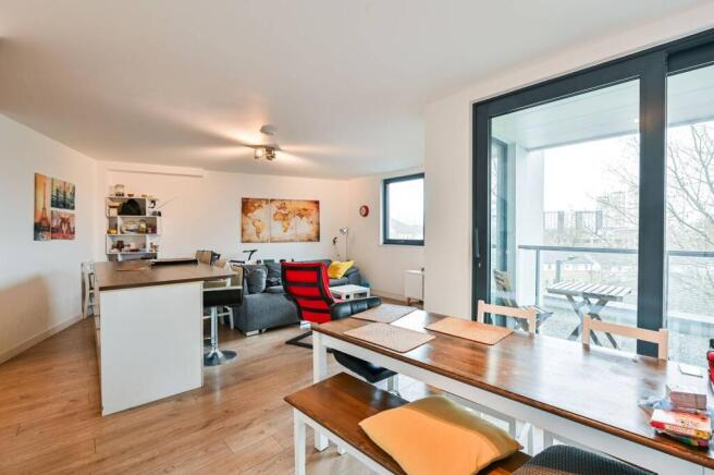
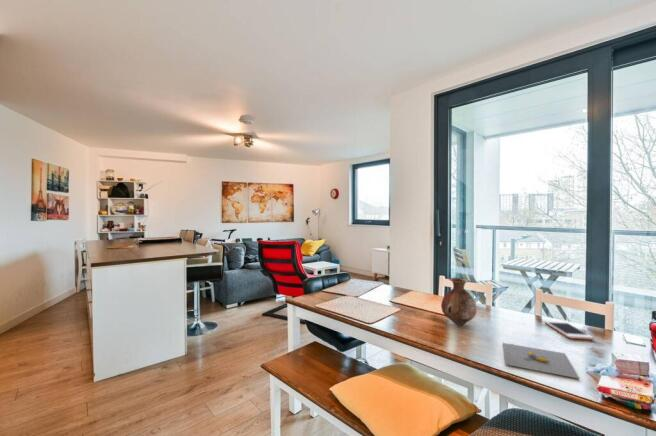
+ vase [440,277,478,326]
+ banana [502,342,581,380]
+ cell phone [544,320,595,341]
